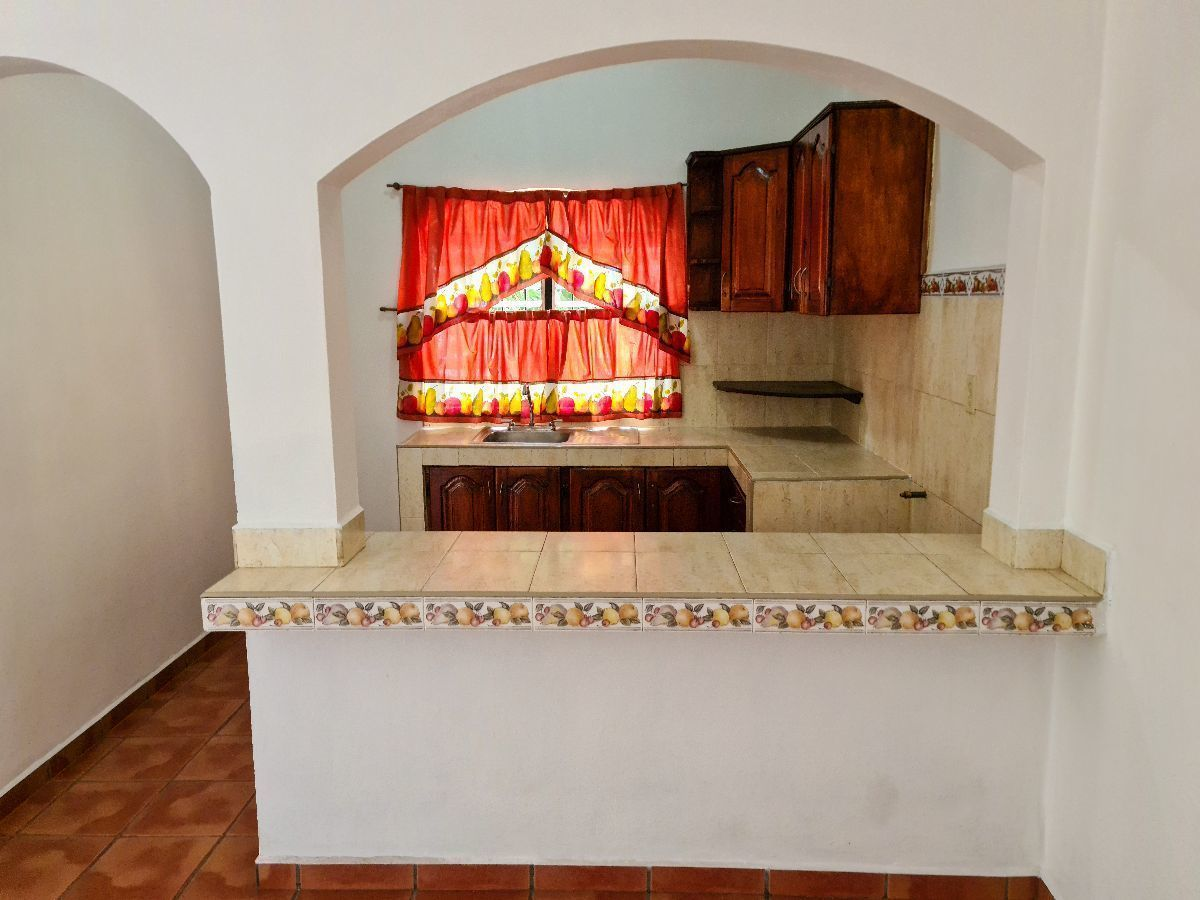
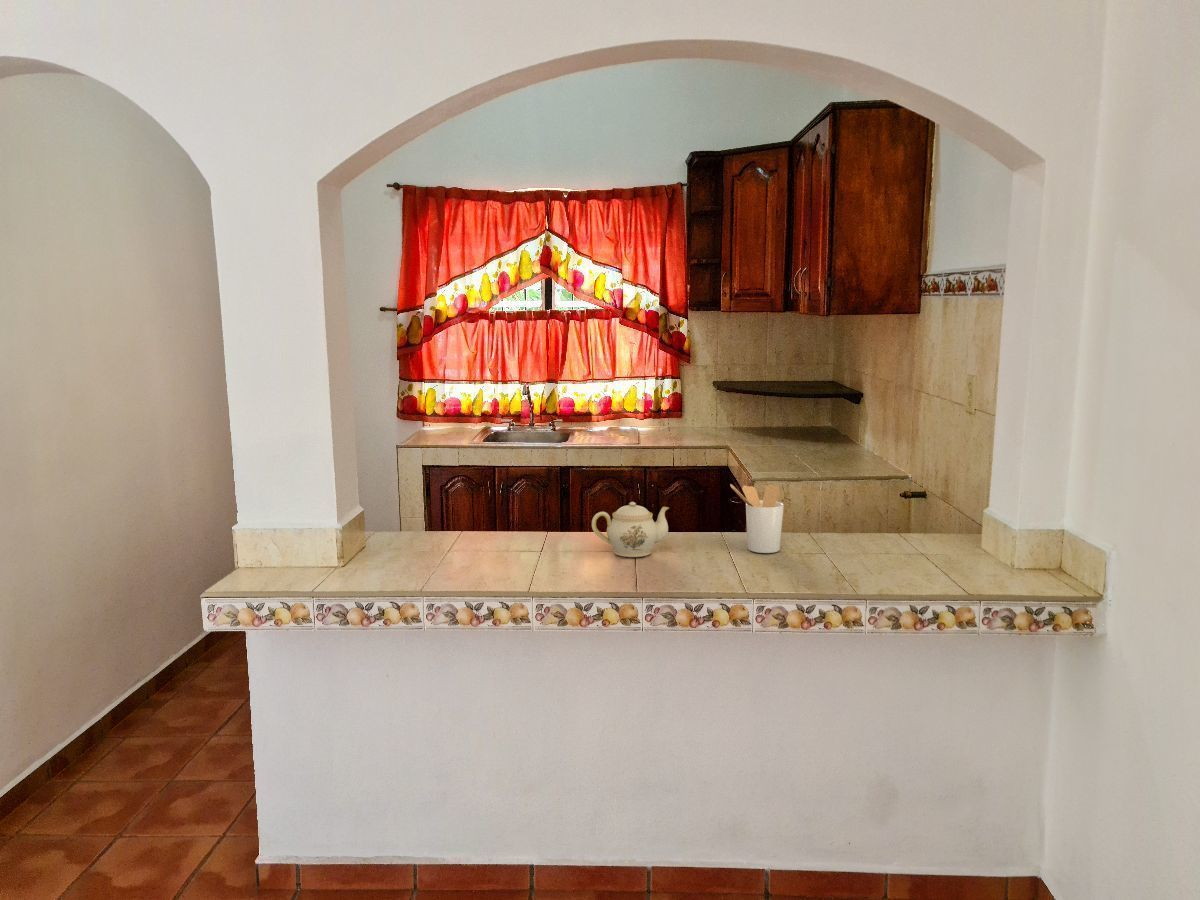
+ teapot [591,501,670,558]
+ utensil holder [729,483,785,554]
